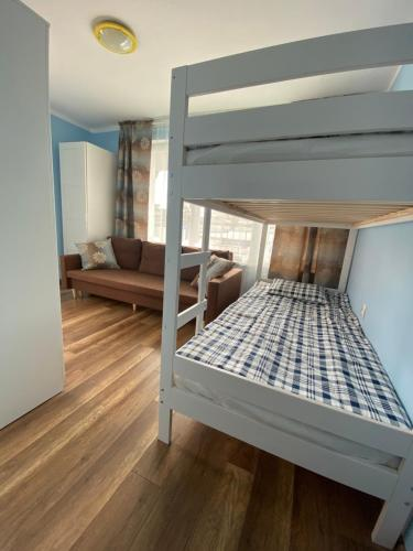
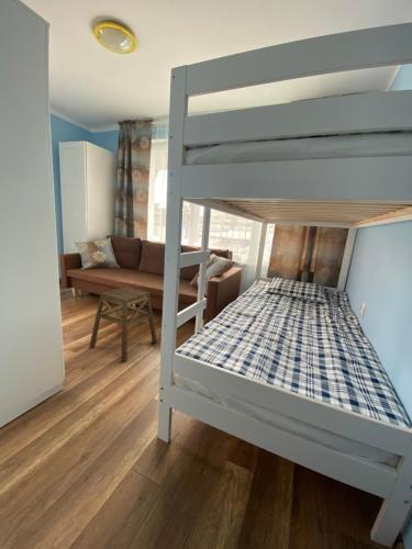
+ stool [88,285,158,363]
